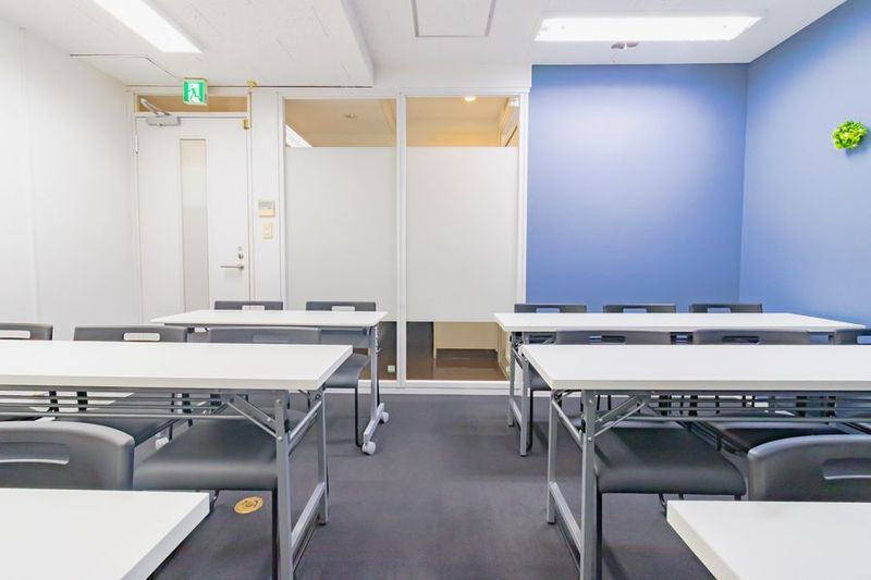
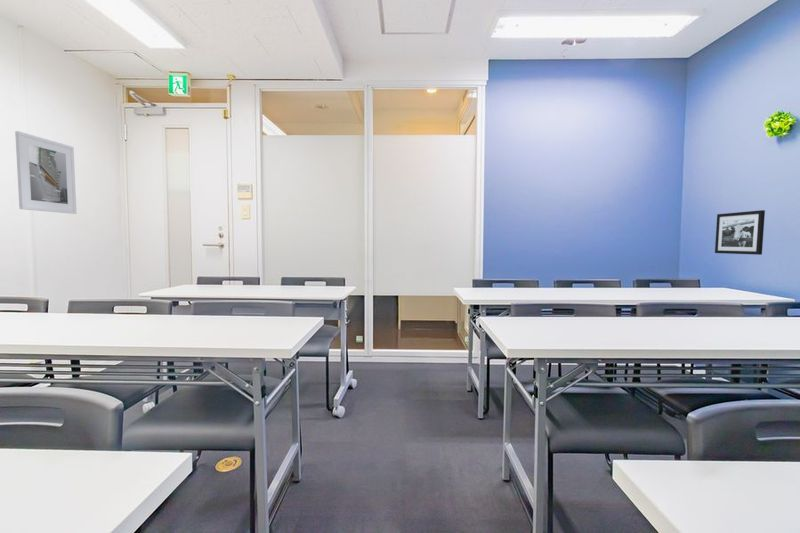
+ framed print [14,130,77,215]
+ picture frame [714,209,766,256]
